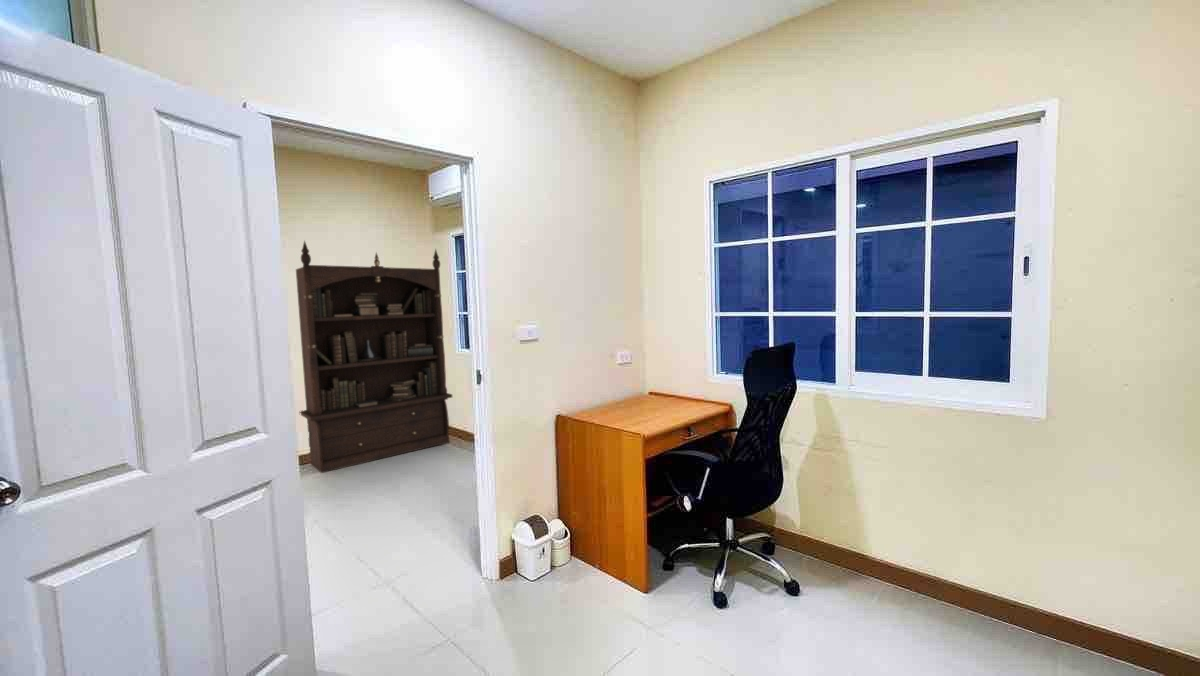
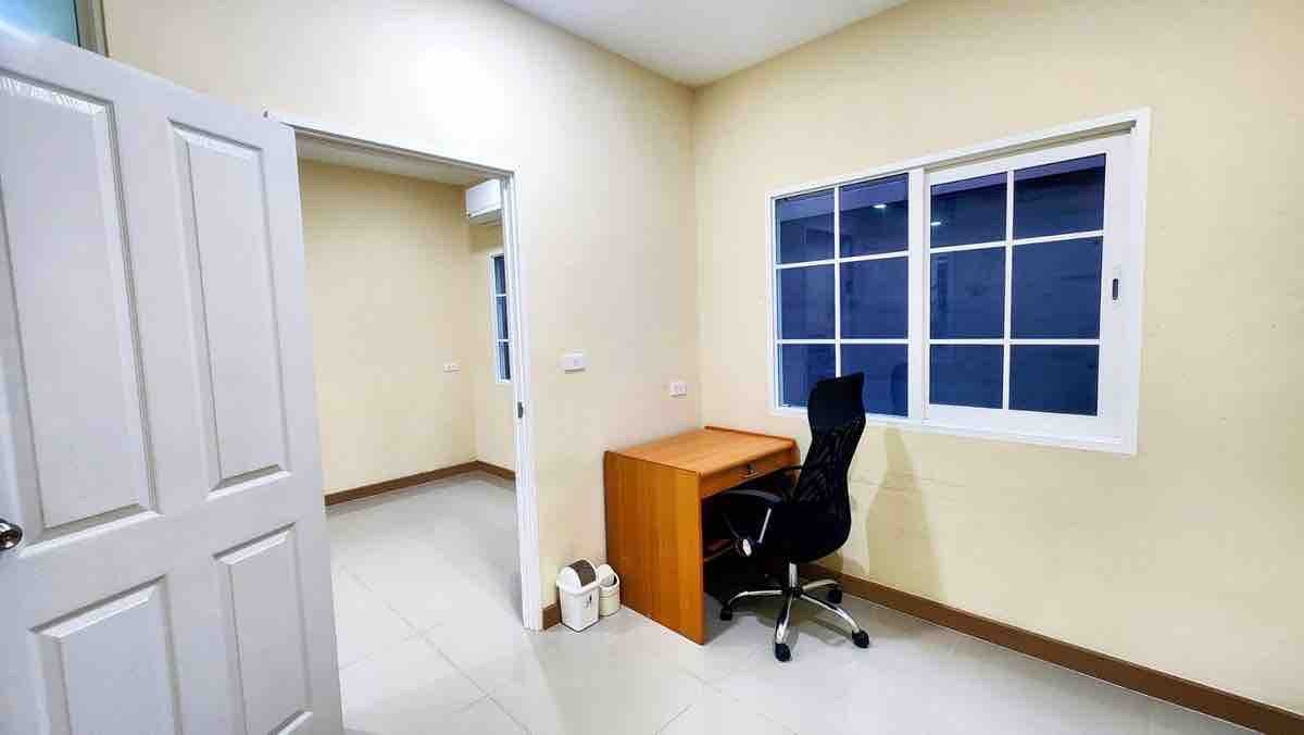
- bookcase [295,239,453,474]
